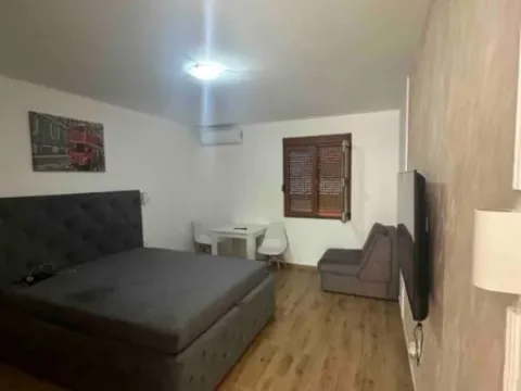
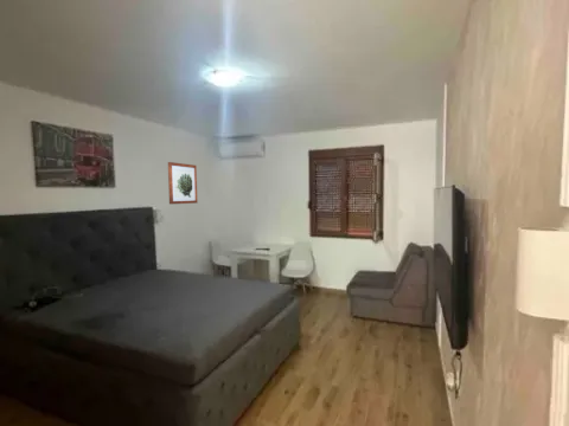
+ wall art [167,161,199,205]
